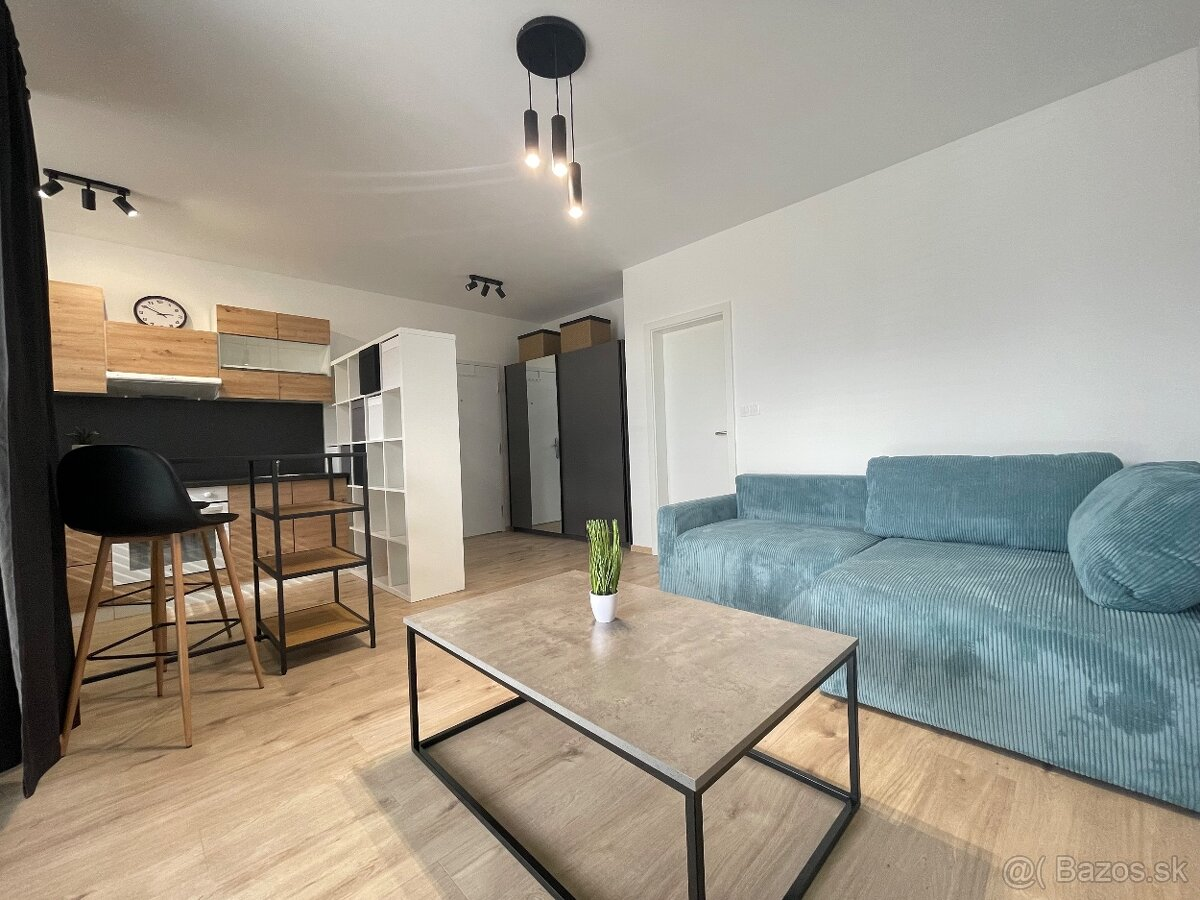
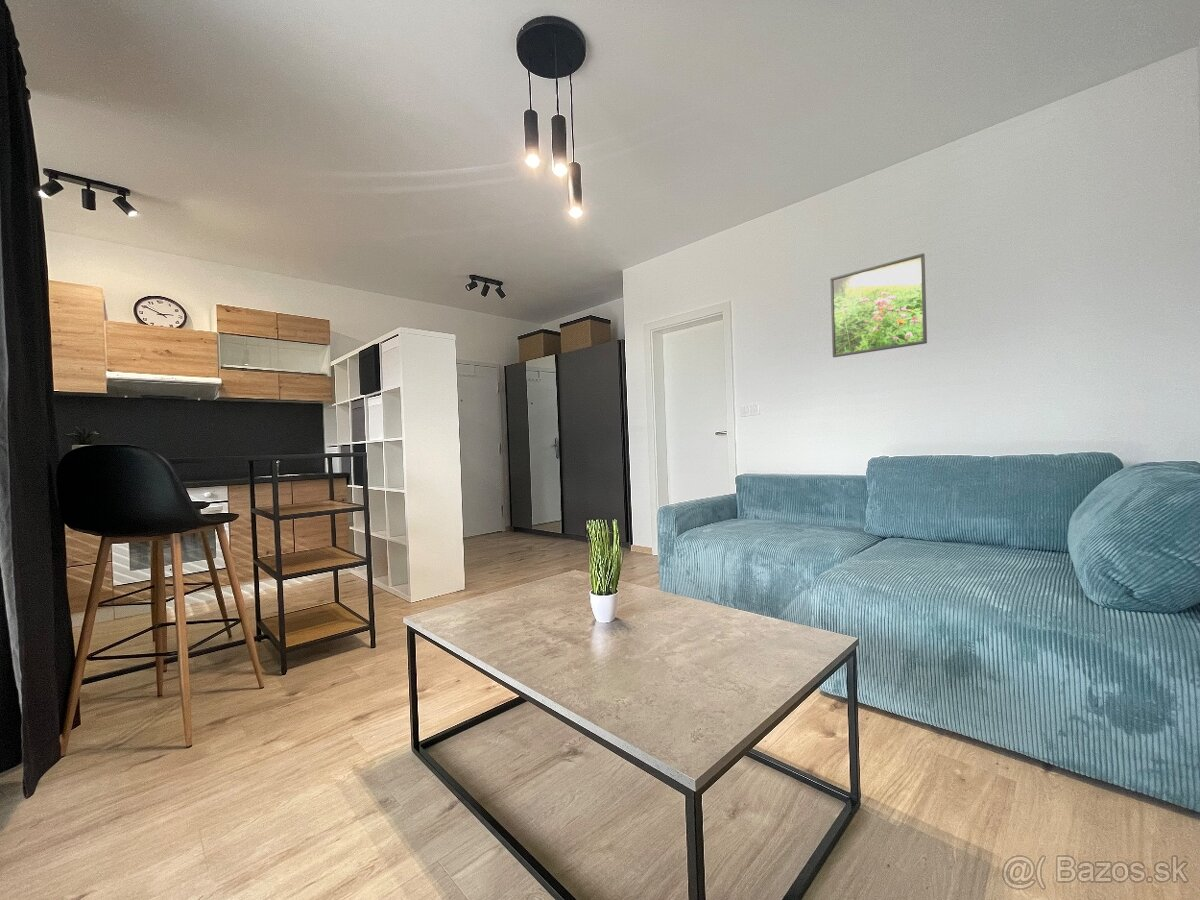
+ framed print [829,253,928,358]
